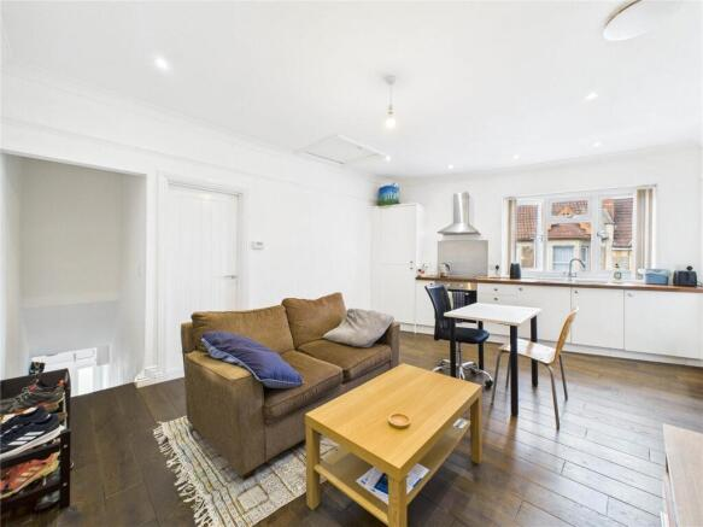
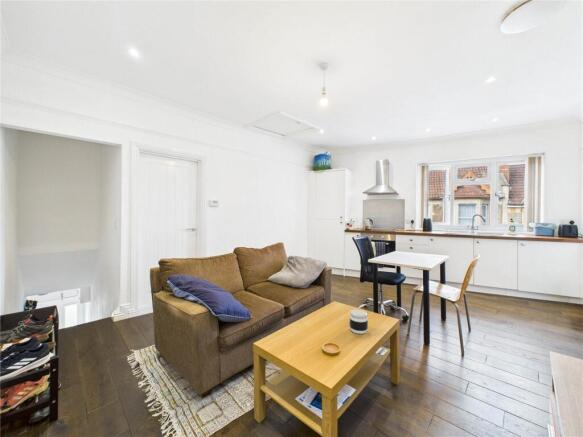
+ jar [349,309,369,335]
